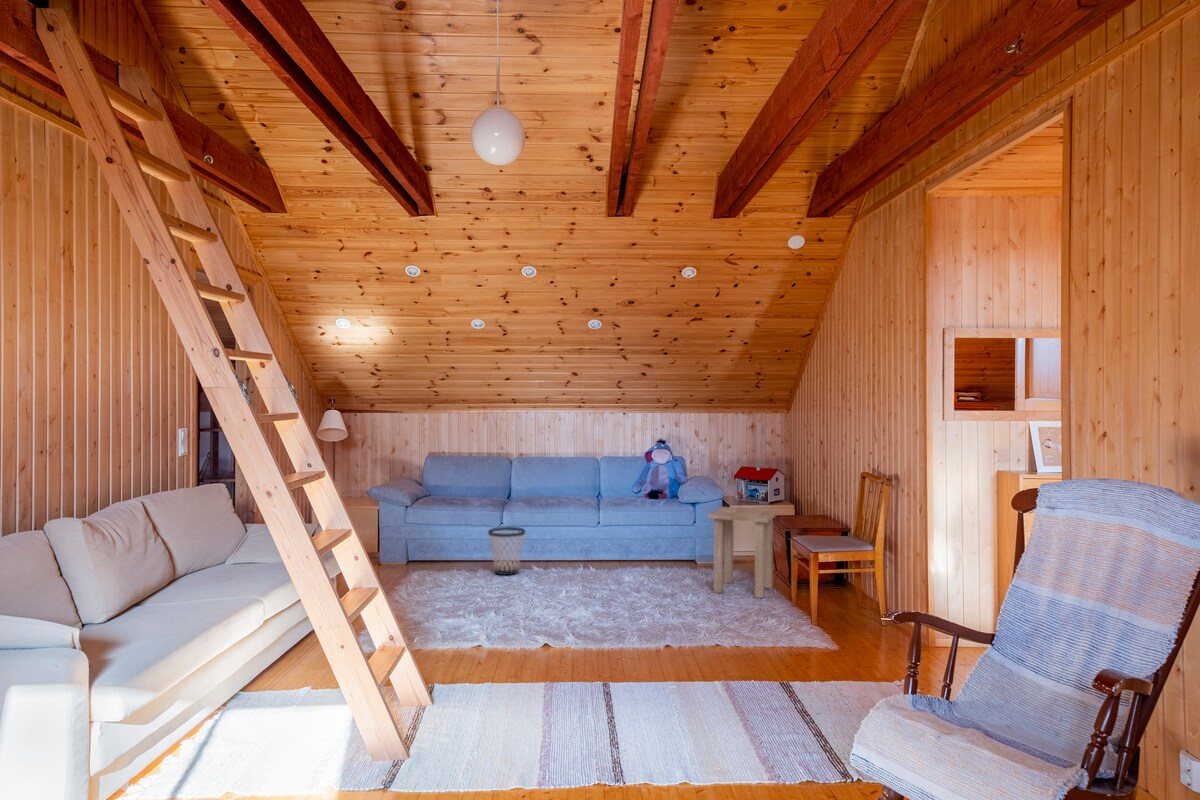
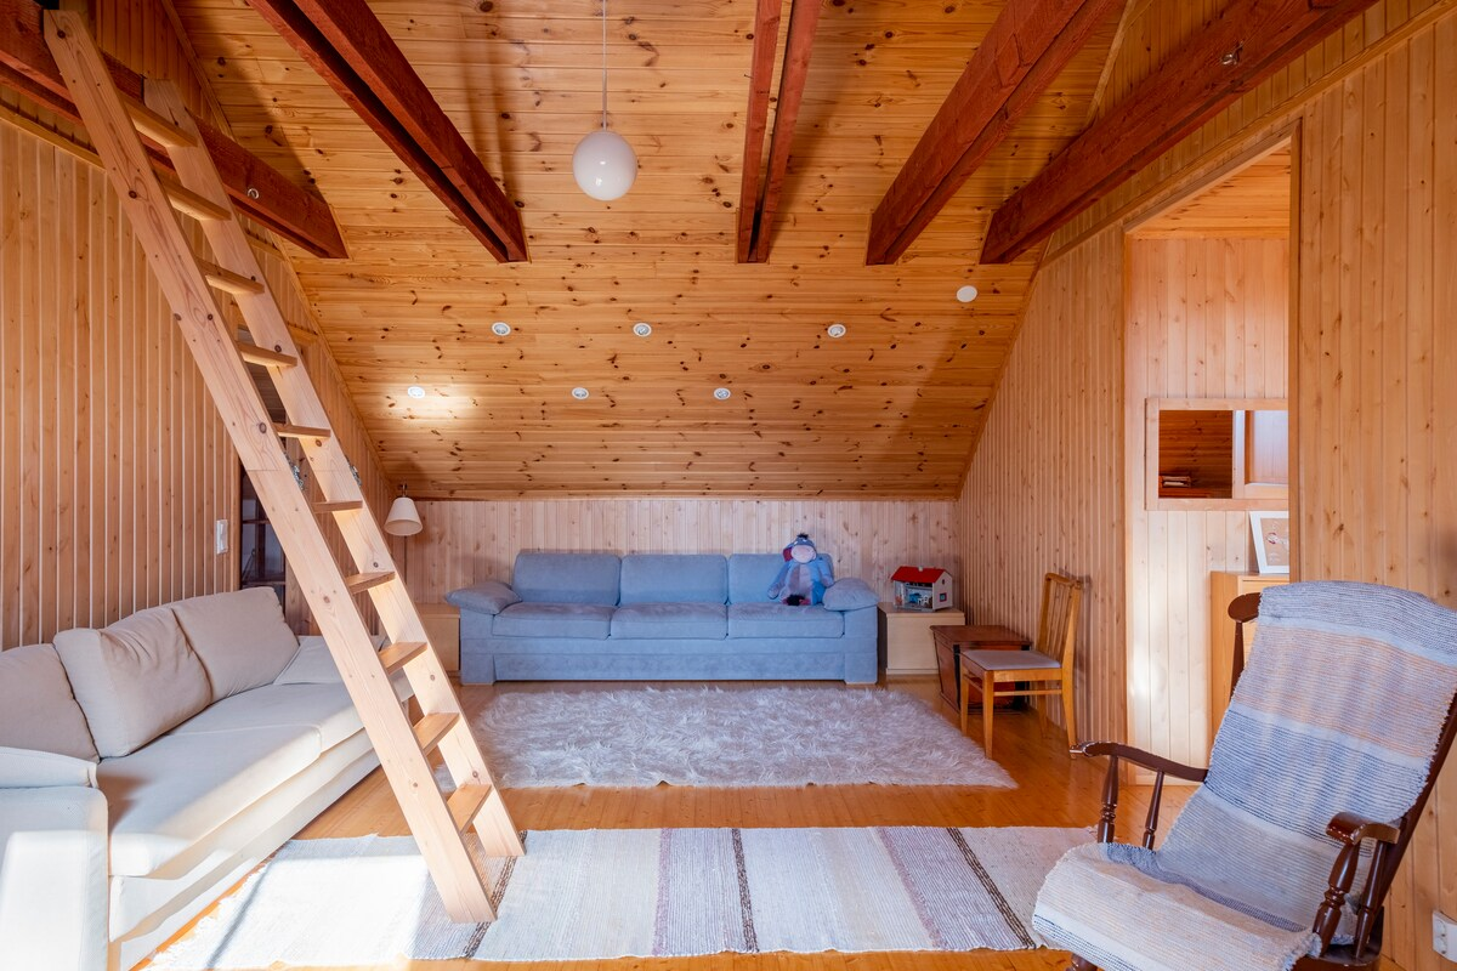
- side table [707,506,780,599]
- wastebasket [487,526,526,576]
